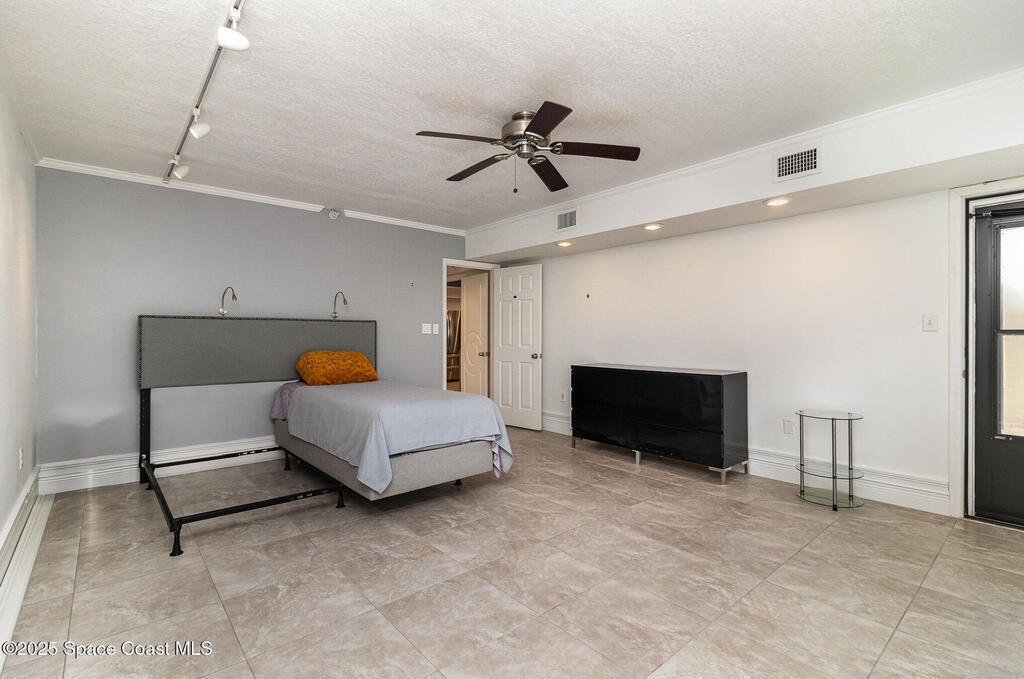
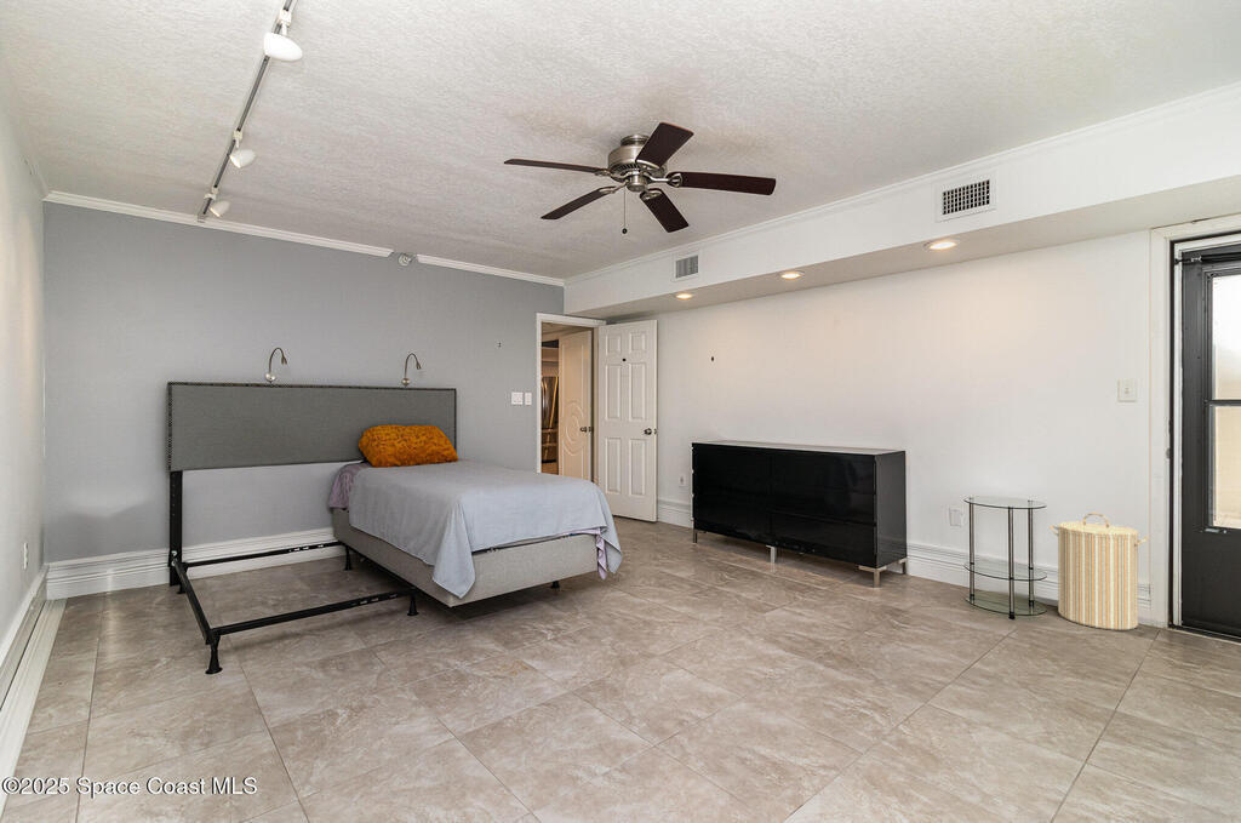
+ laundry hamper [1050,511,1150,631]
